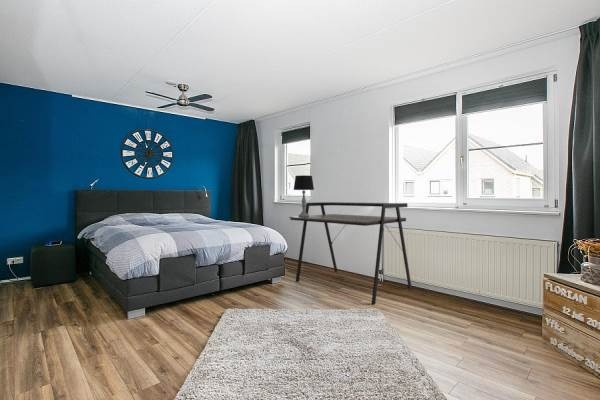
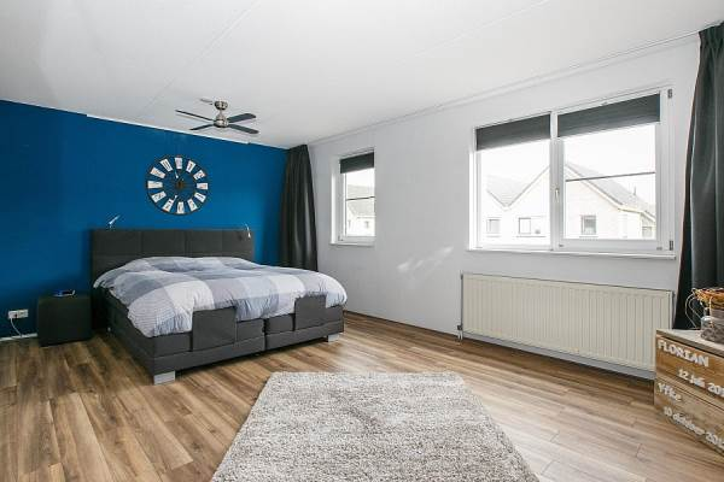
- desk [288,201,413,305]
- table lamp [293,174,315,217]
